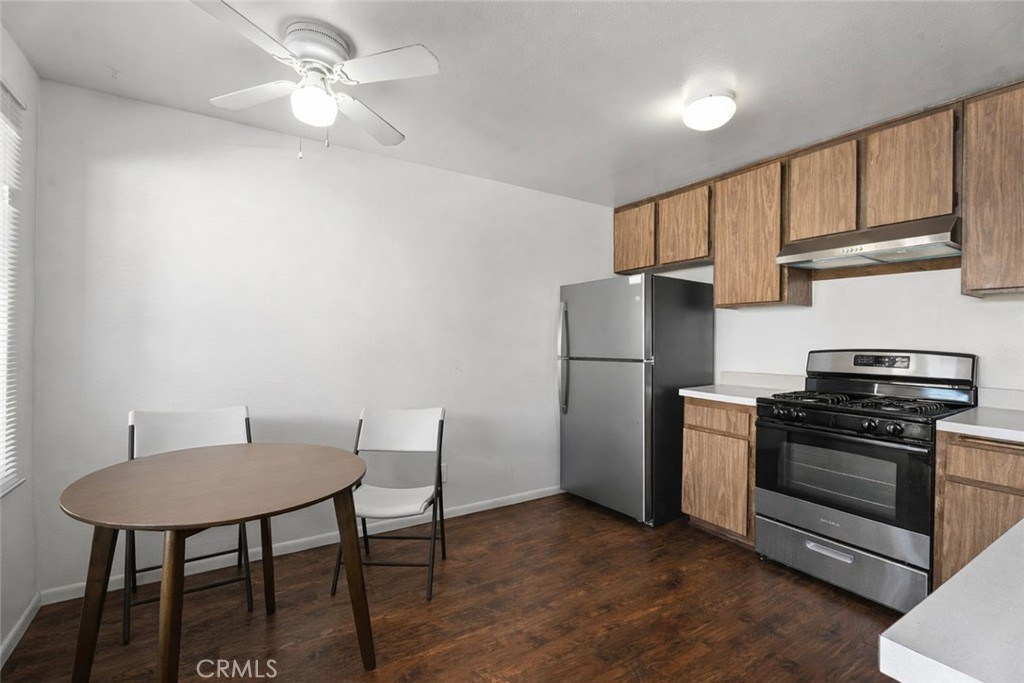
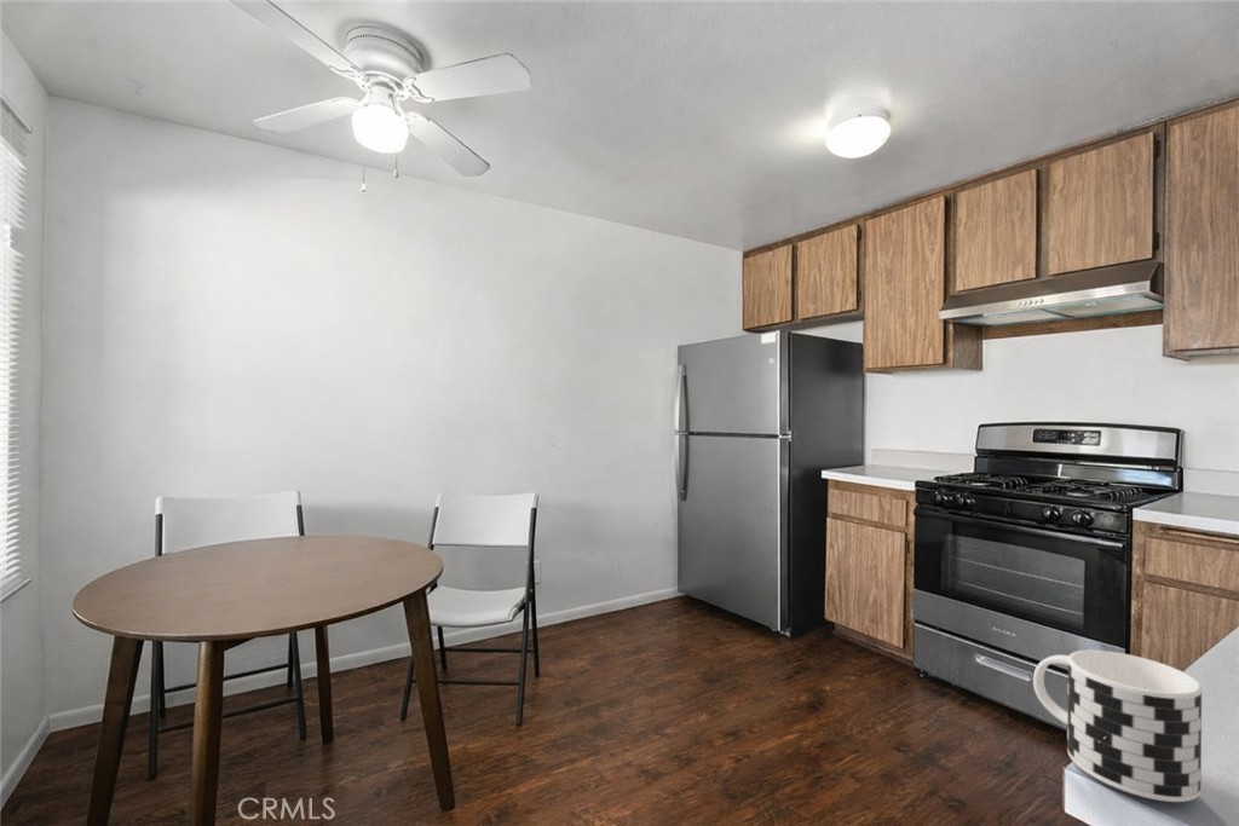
+ cup [1032,649,1203,803]
